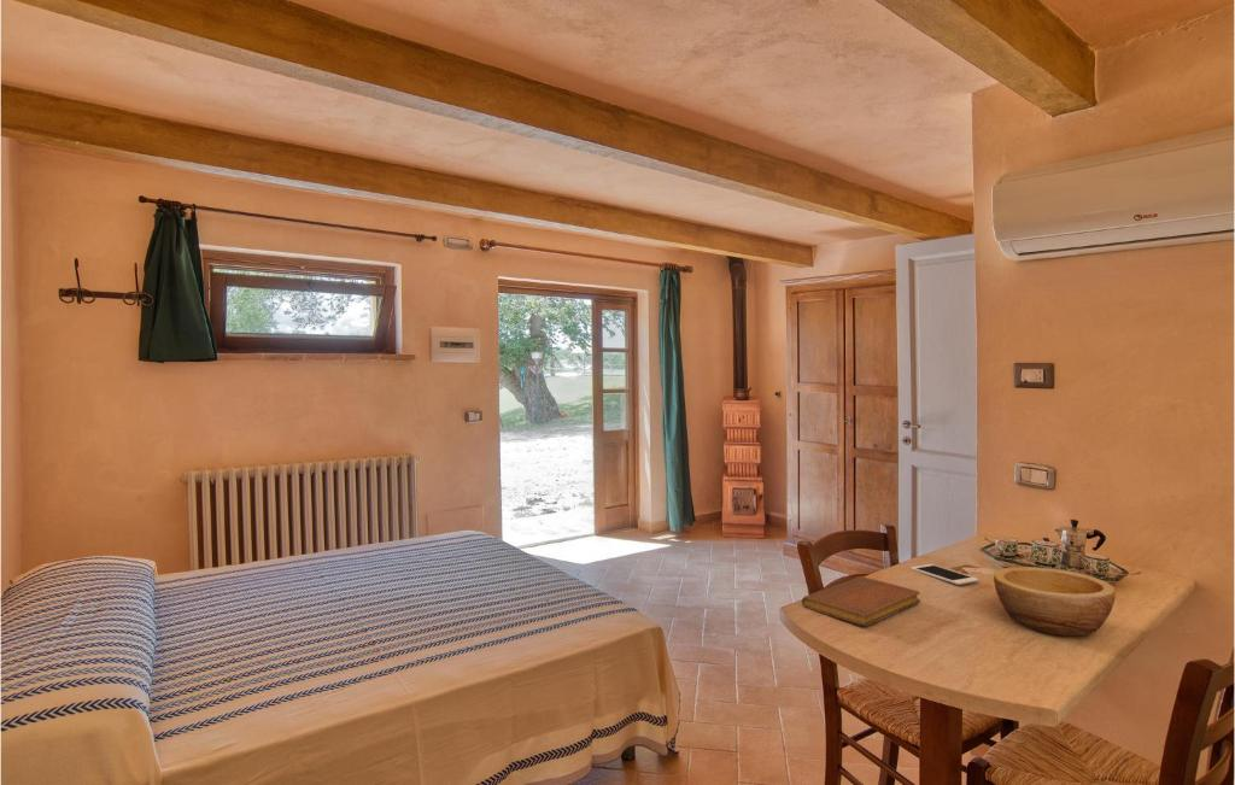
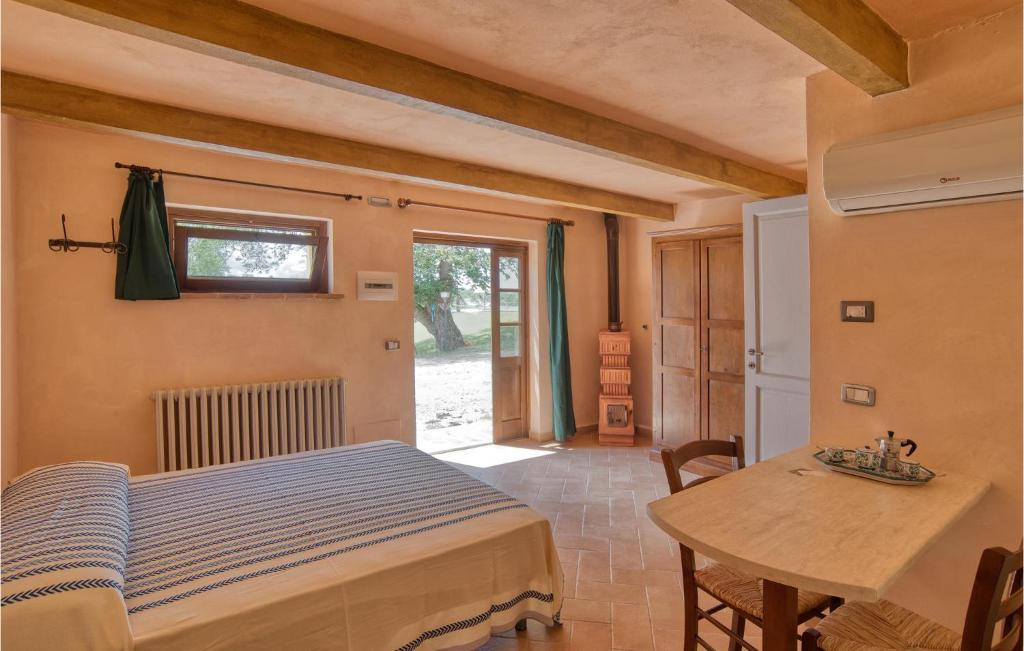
- bowl [993,566,1117,637]
- notebook [801,575,921,627]
- cell phone [909,563,981,586]
